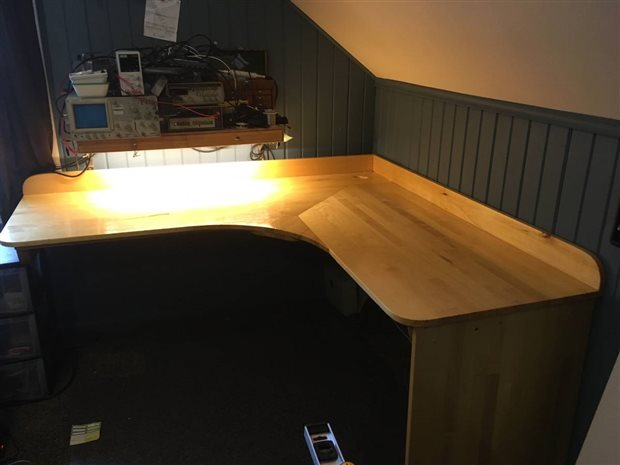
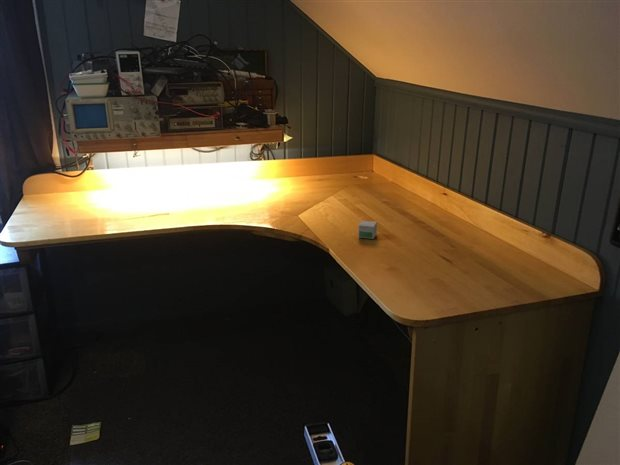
+ small box [357,220,378,240]
